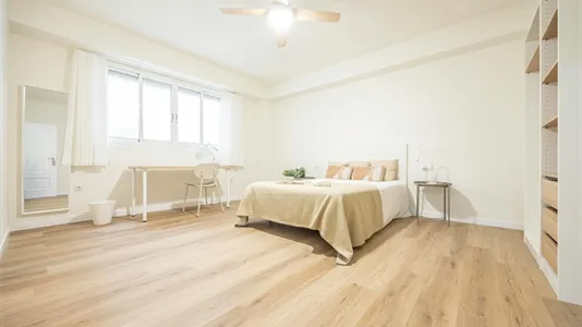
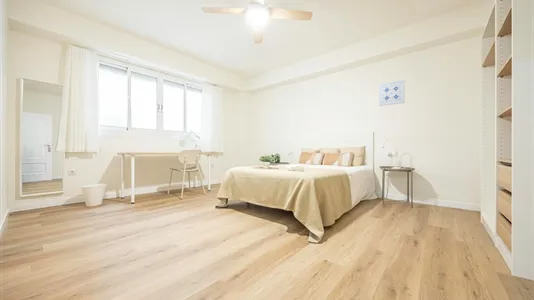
+ wall art [378,79,405,107]
